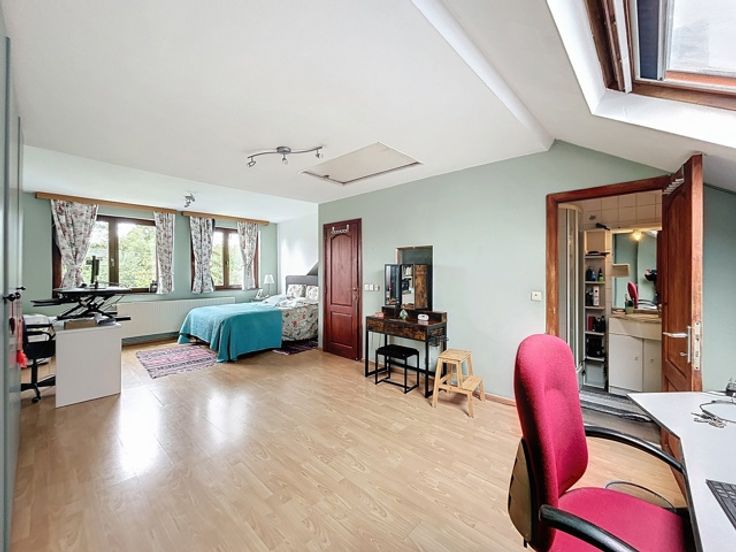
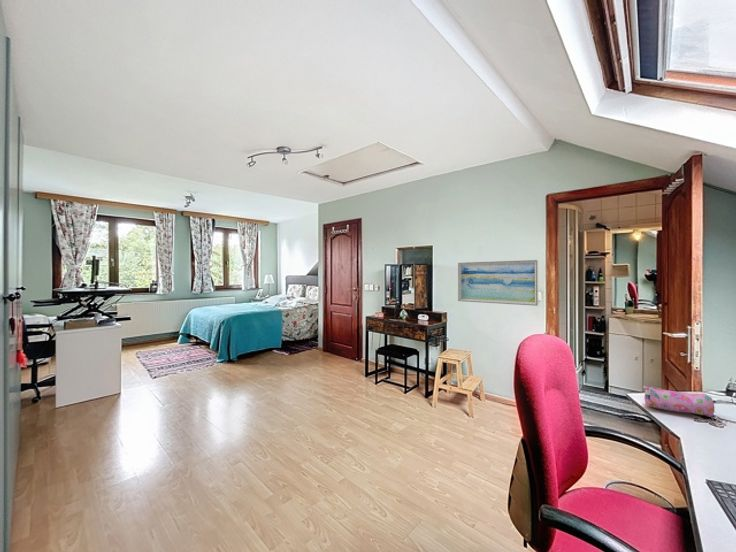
+ pencil case [642,385,716,418]
+ wall art [457,259,539,307]
